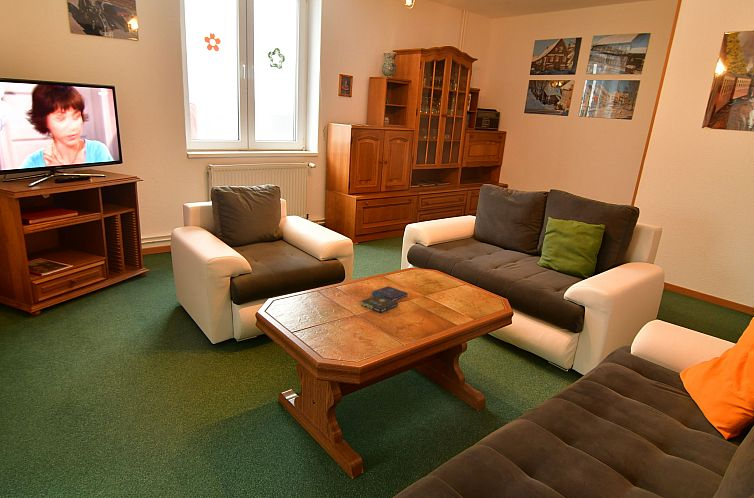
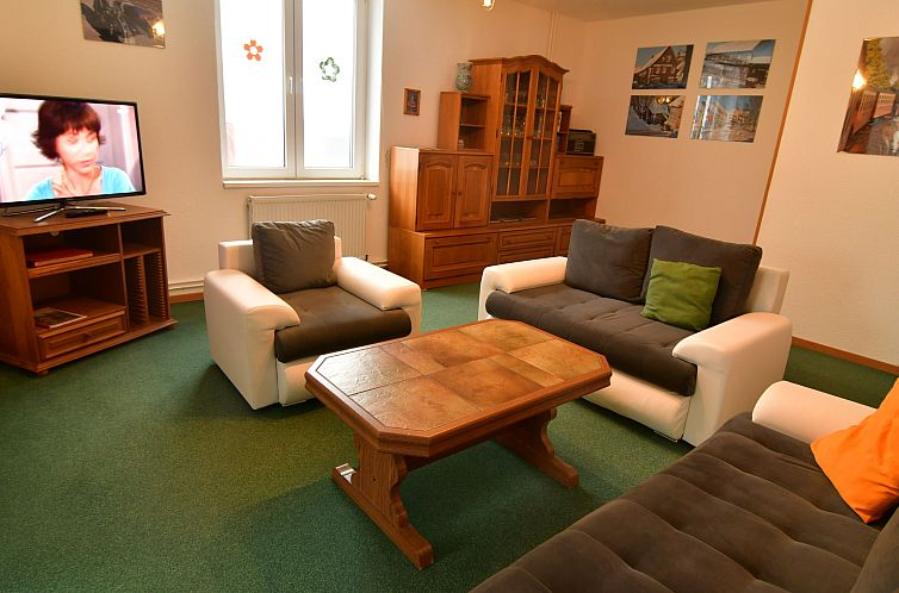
- music album box set [359,285,408,314]
